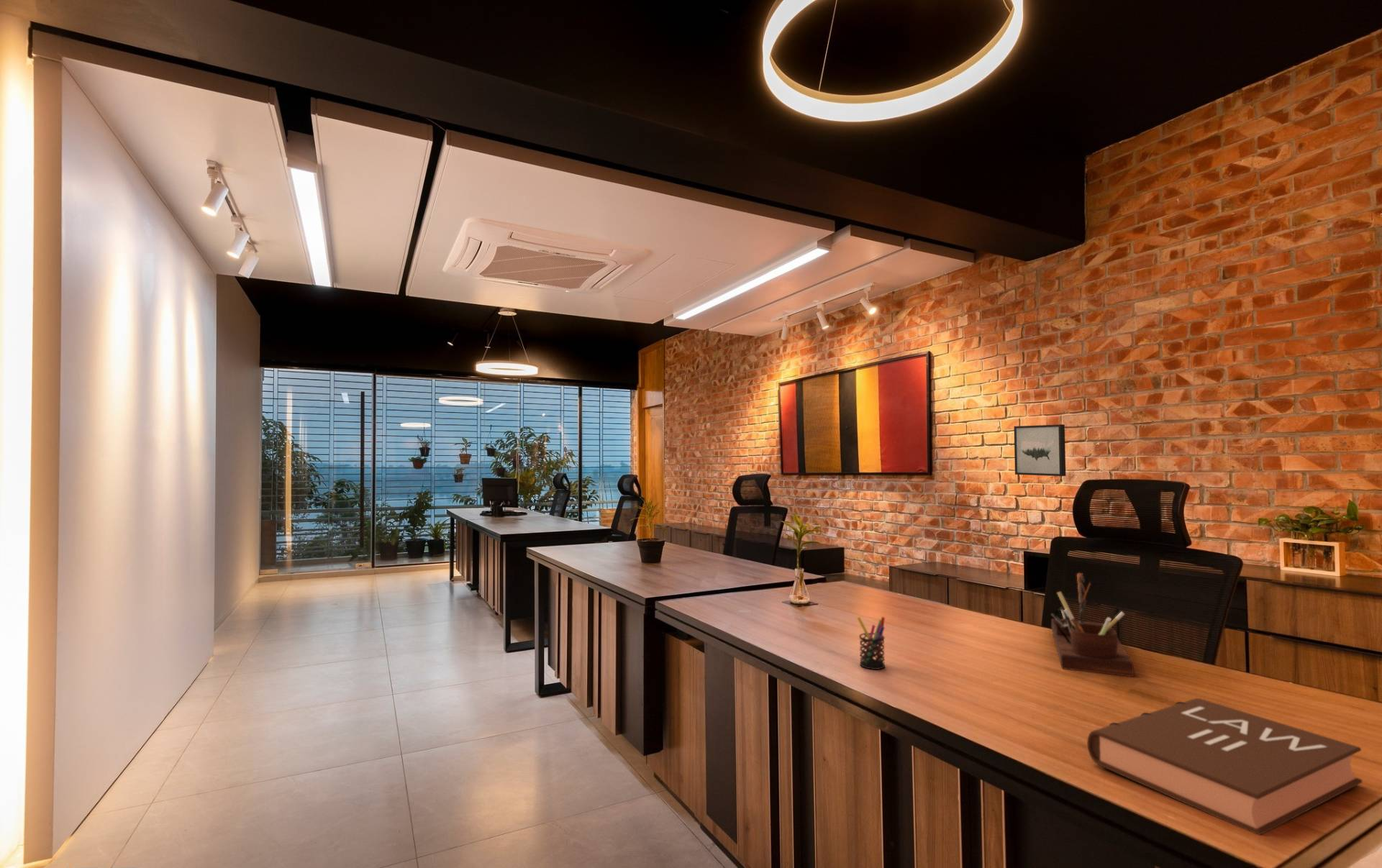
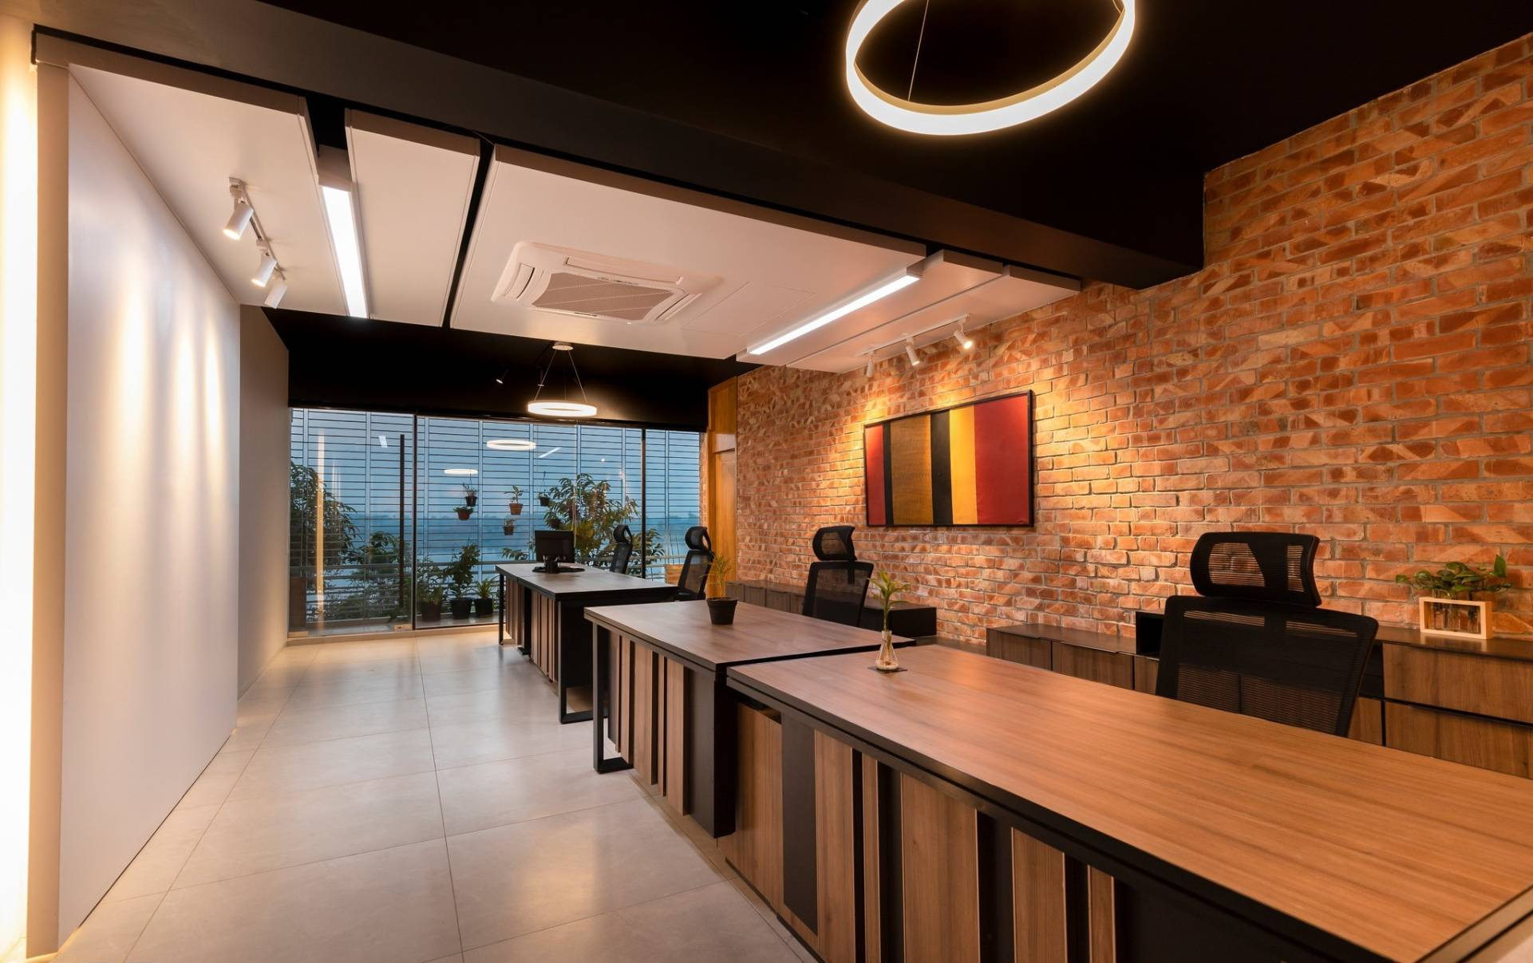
- book [1086,698,1363,836]
- pen holder [856,616,886,670]
- desk organizer [1050,572,1135,677]
- wall art [1013,424,1066,477]
